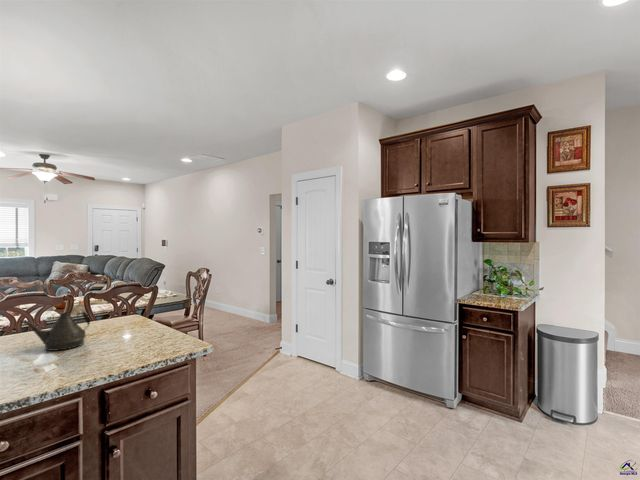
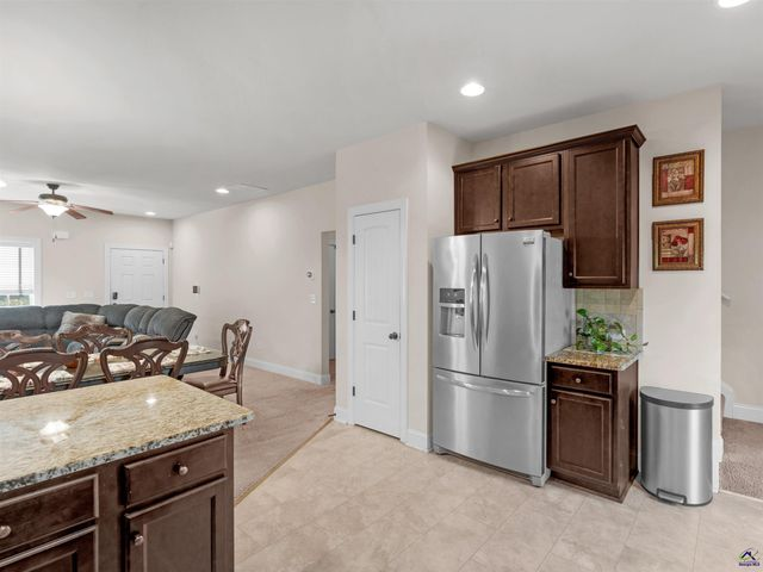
- teapot [18,310,91,352]
